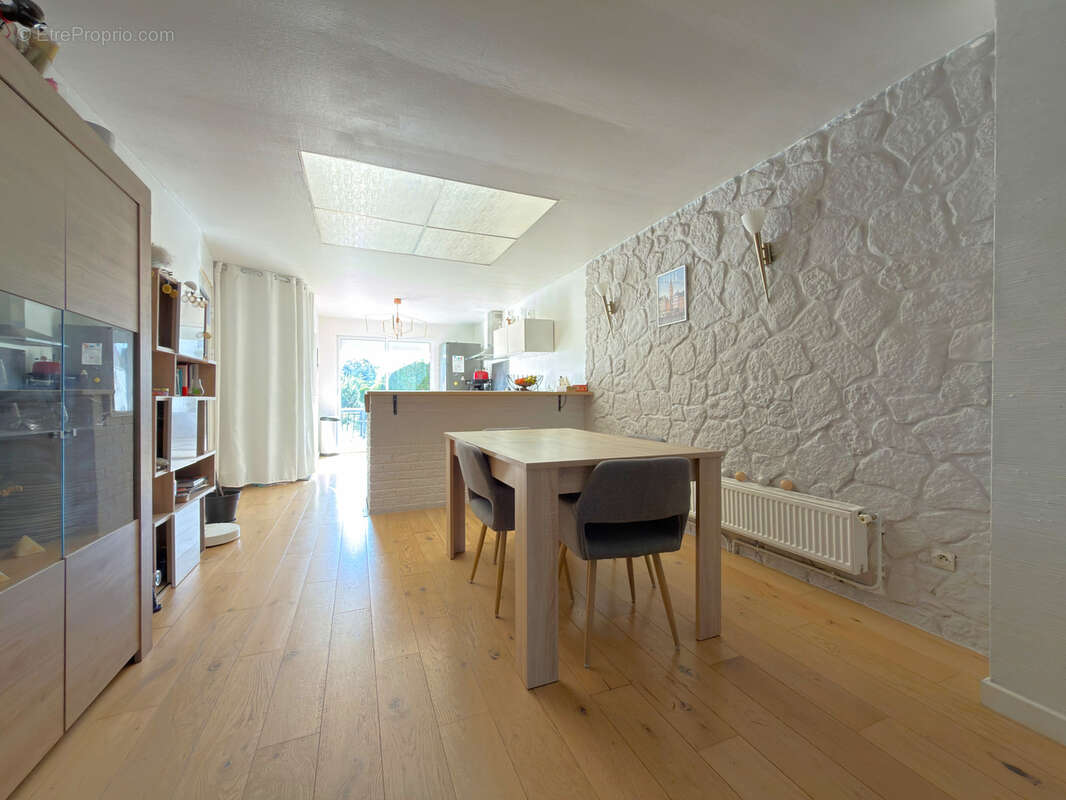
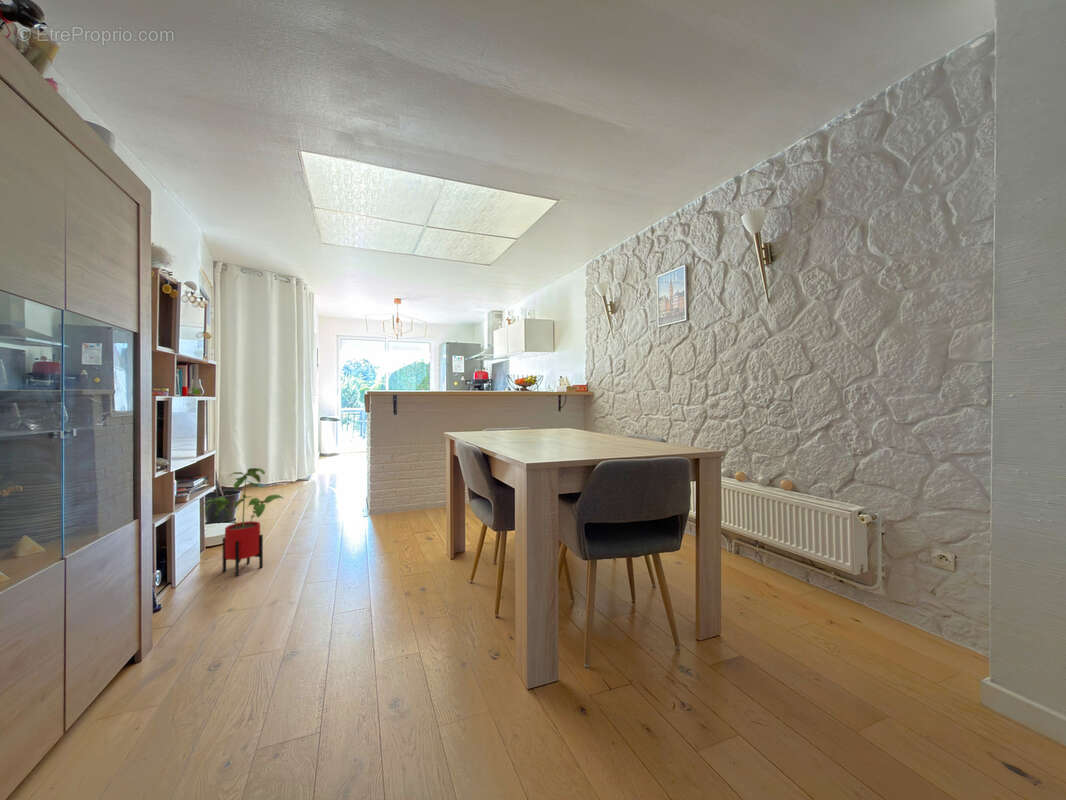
+ house plant [199,467,285,577]
